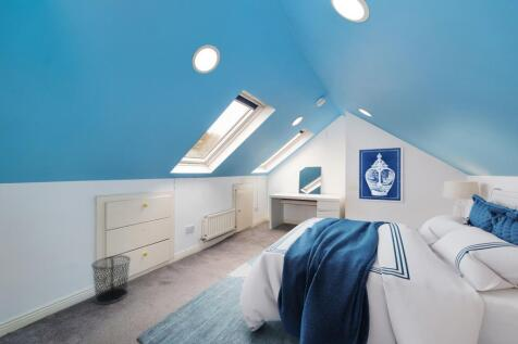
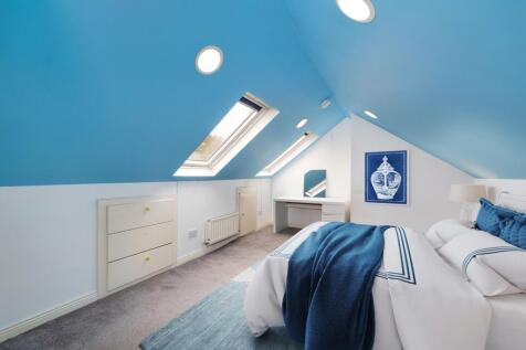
- waste bin [90,254,132,305]
